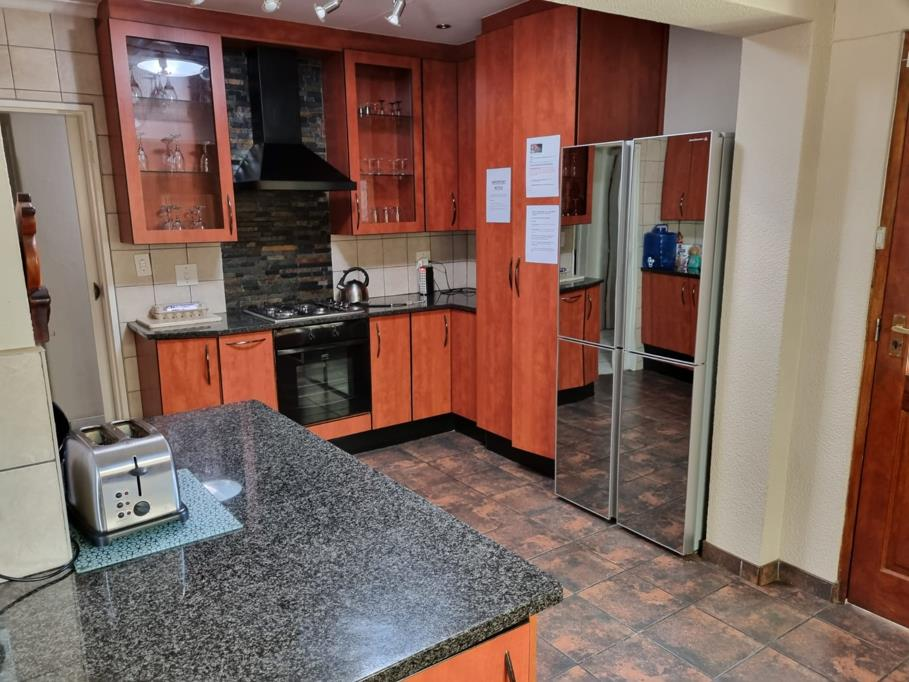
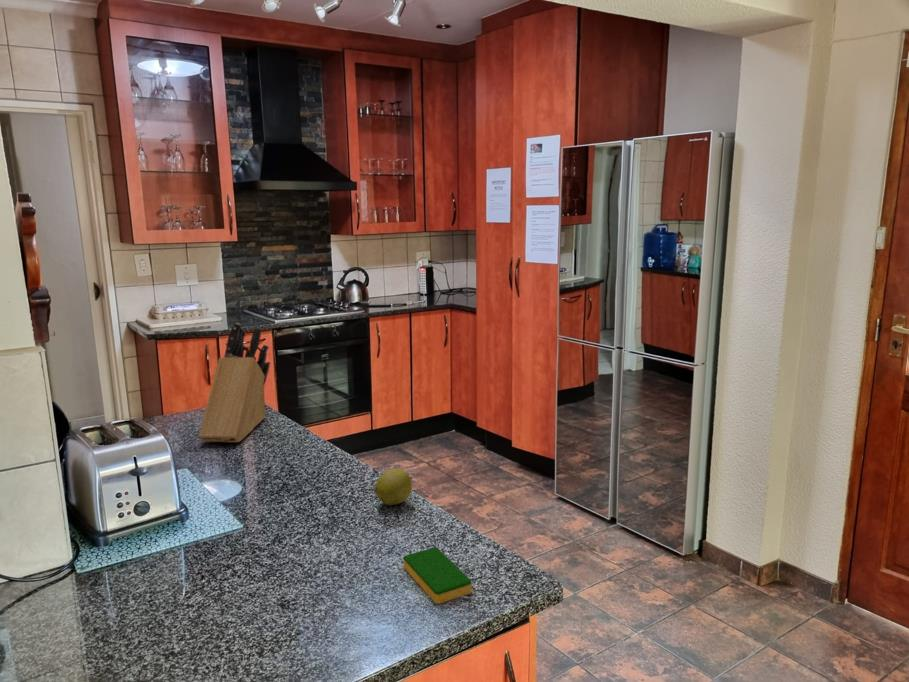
+ dish sponge [403,546,472,605]
+ knife block [198,322,271,443]
+ apple [374,468,413,506]
